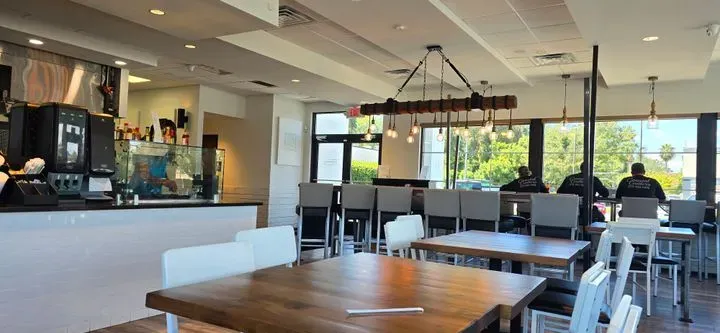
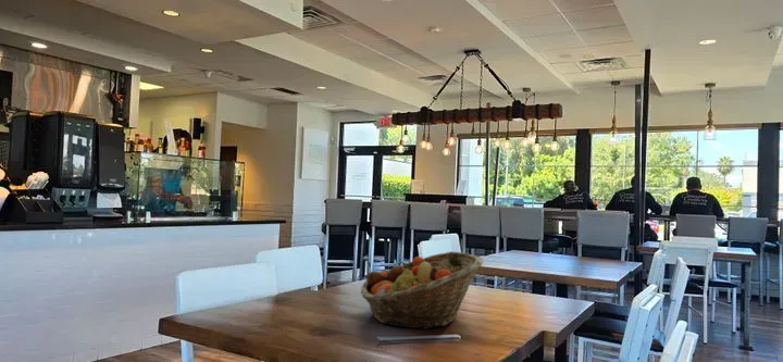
+ fruit basket [360,250,484,330]
